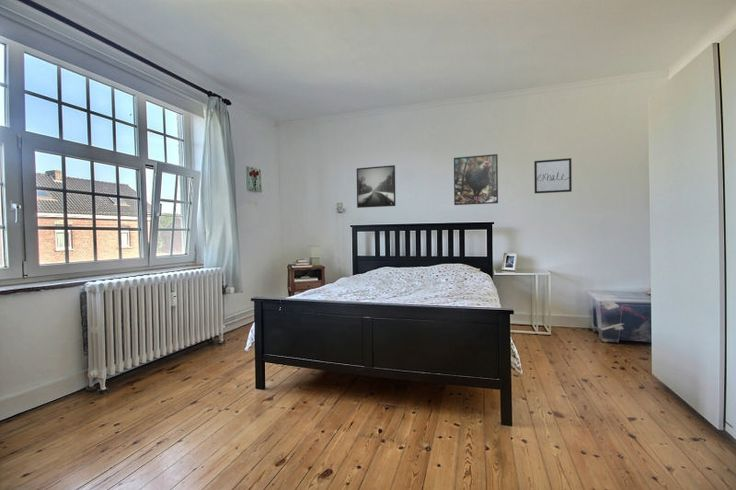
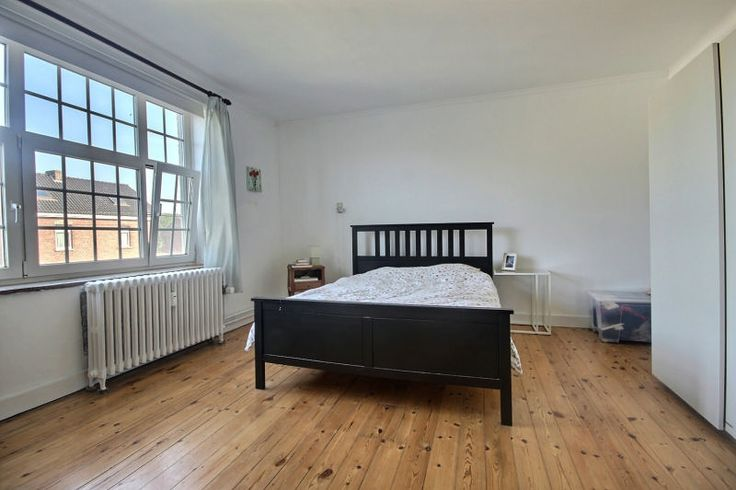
- wall art [533,157,573,194]
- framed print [453,153,499,206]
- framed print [356,164,397,209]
